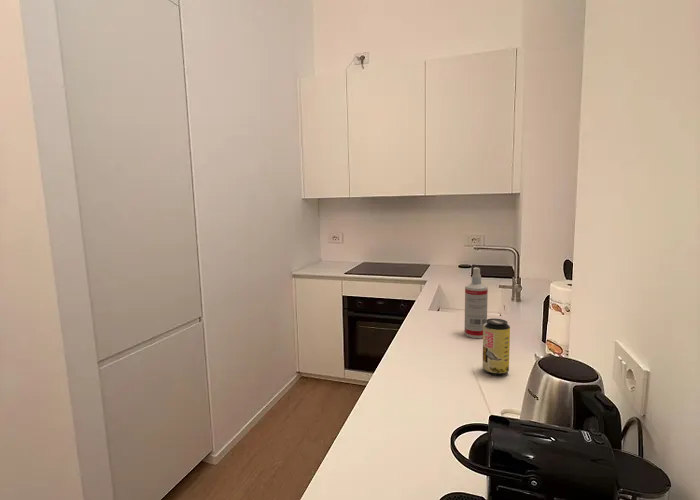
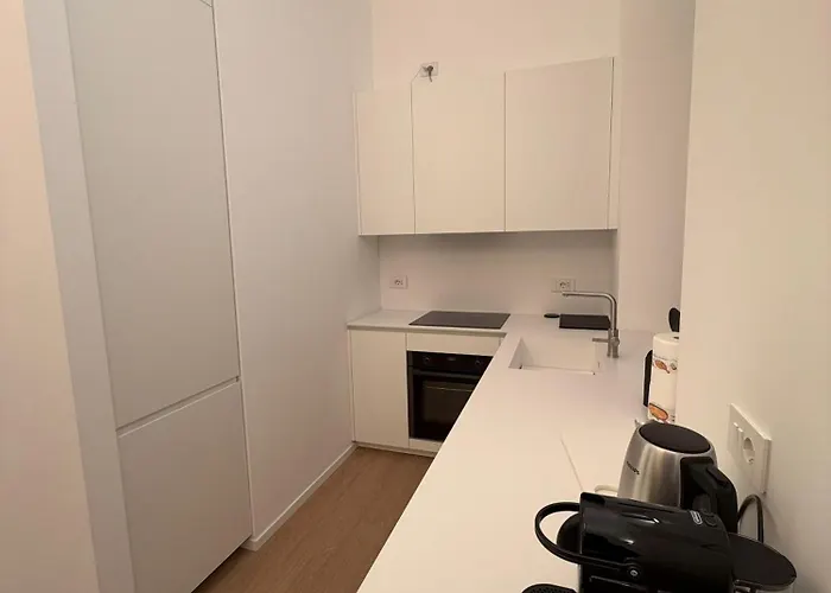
- beverage can [482,317,511,377]
- spray bottle [464,267,489,339]
